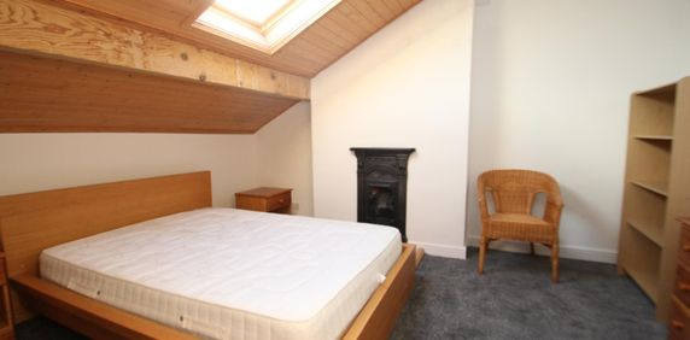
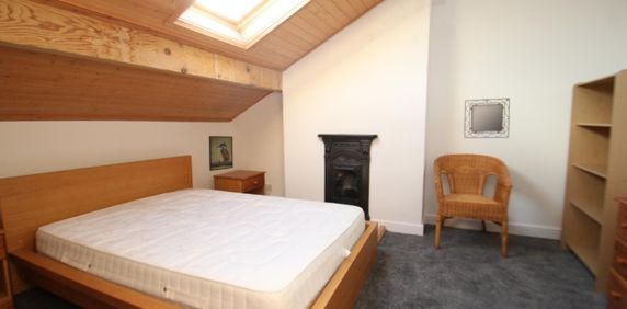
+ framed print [208,135,235,172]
+ home mirror [463,98,511,139]
